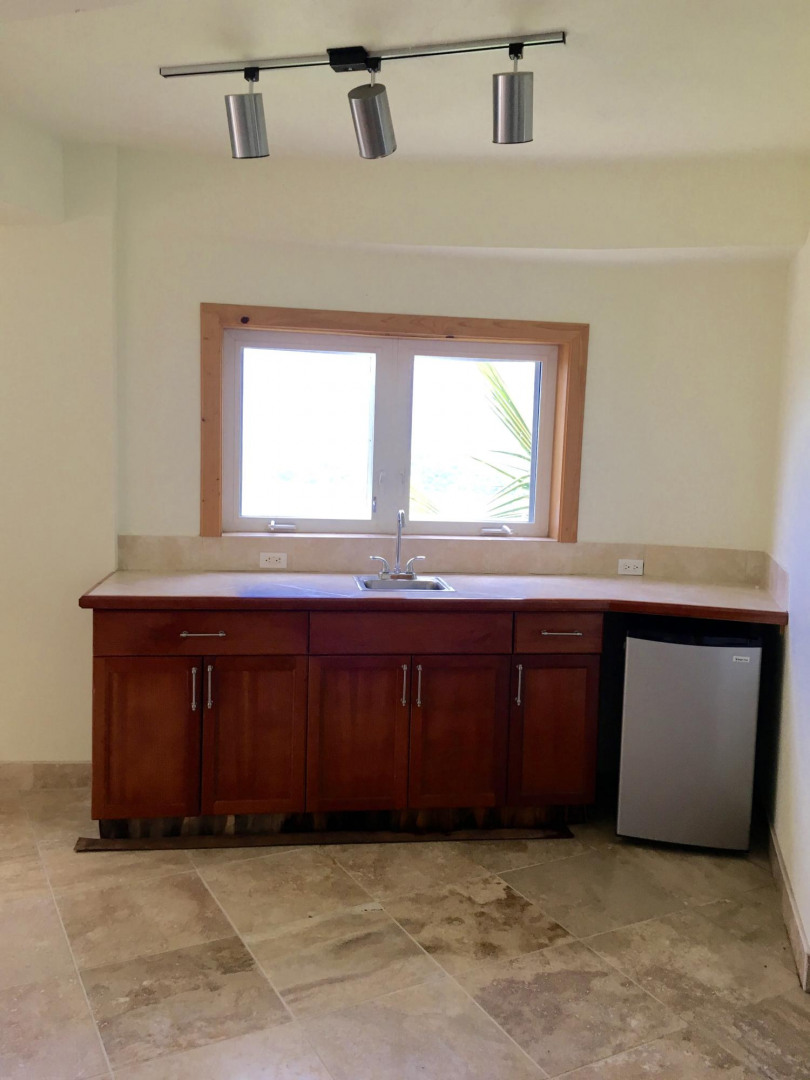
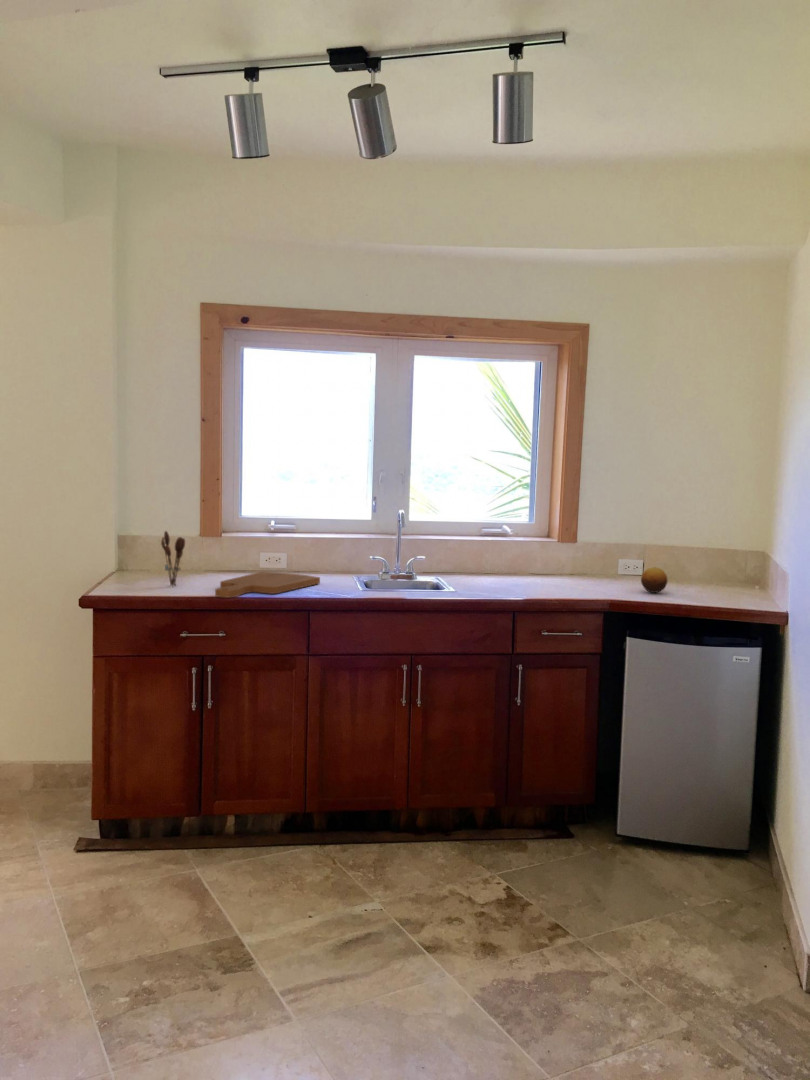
+ fruit [640,566,669,594]
+ utensil holder [160,530,186,587]
+ cutting board [214,571,321,599]
